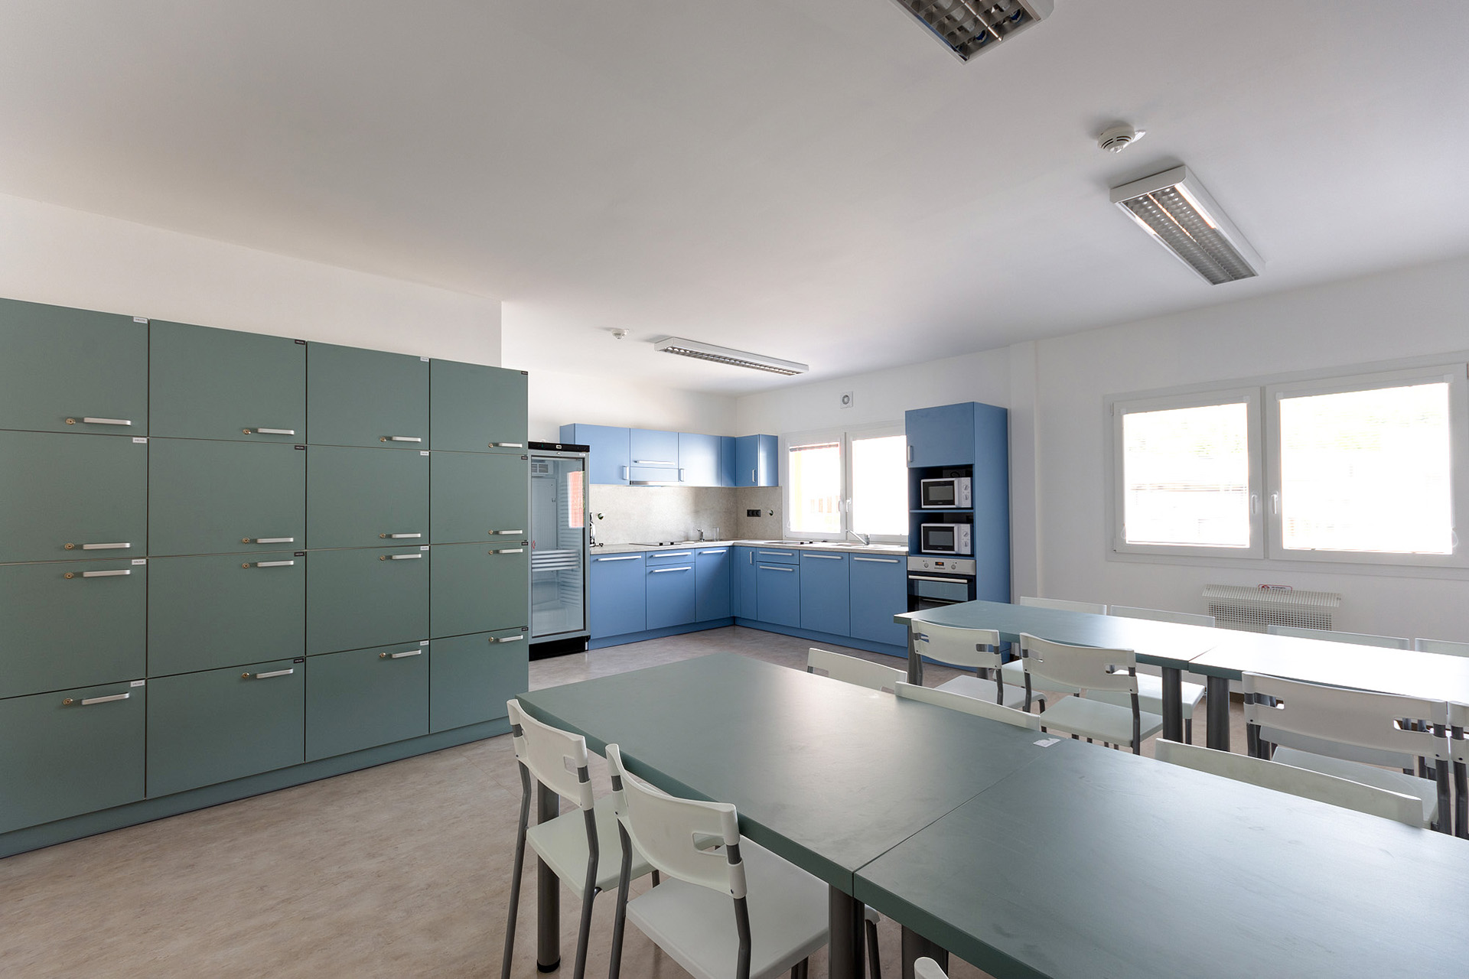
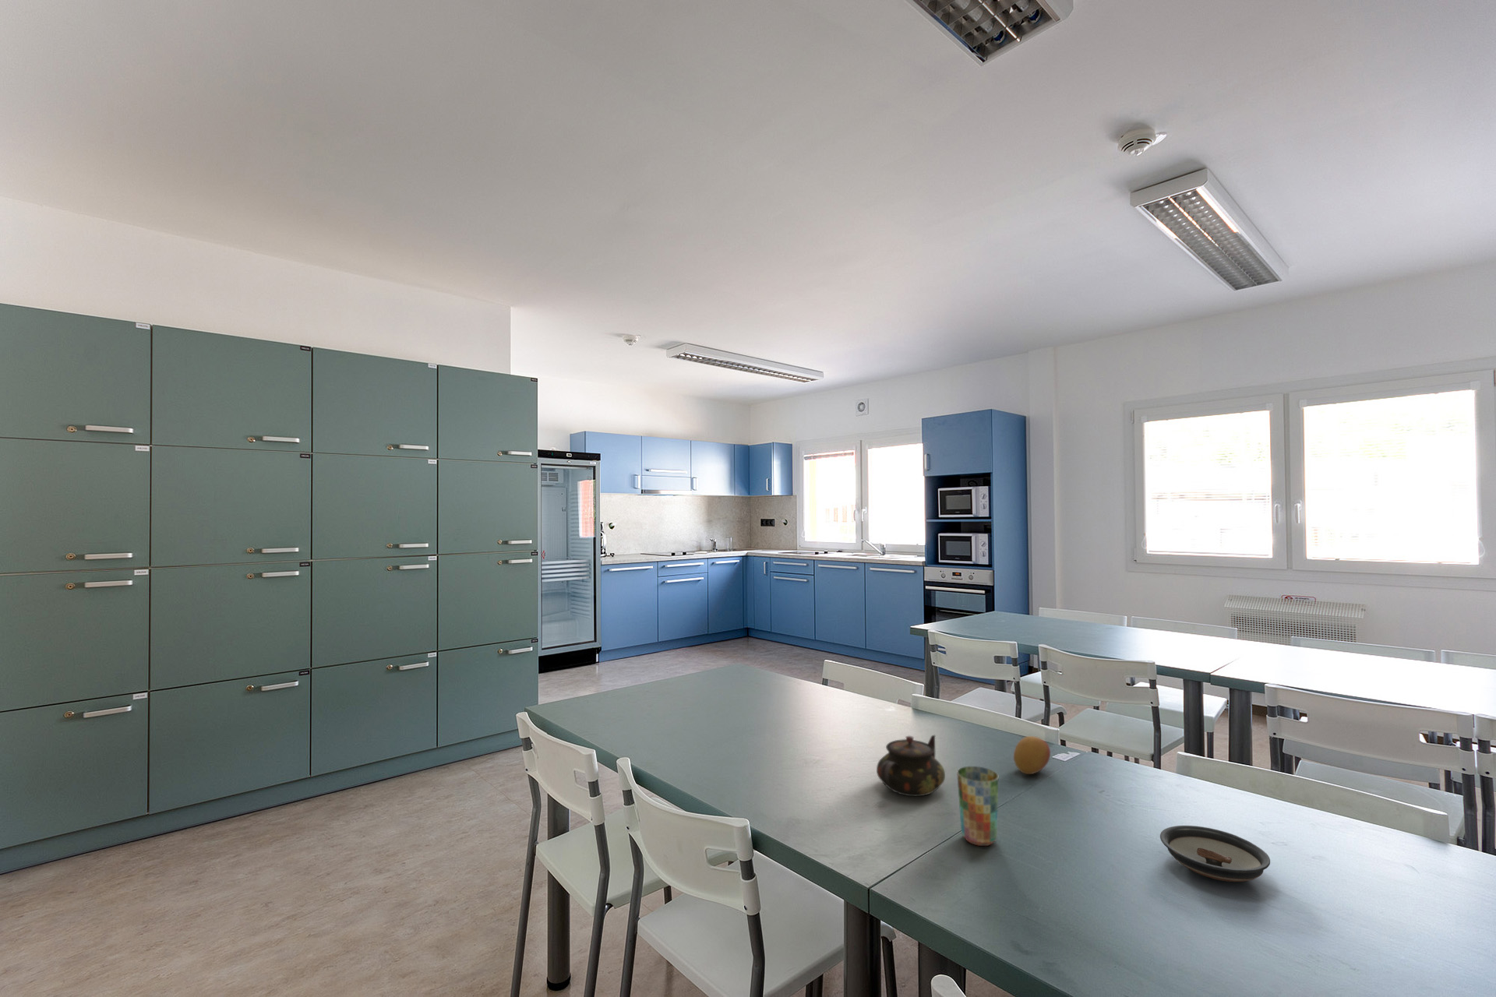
+ teapot [876,734,946,797]
+ cup [956,766,998,847]
+ fruit [1013,736,1051,774]
+ saucer [1160,825,1271,882]
